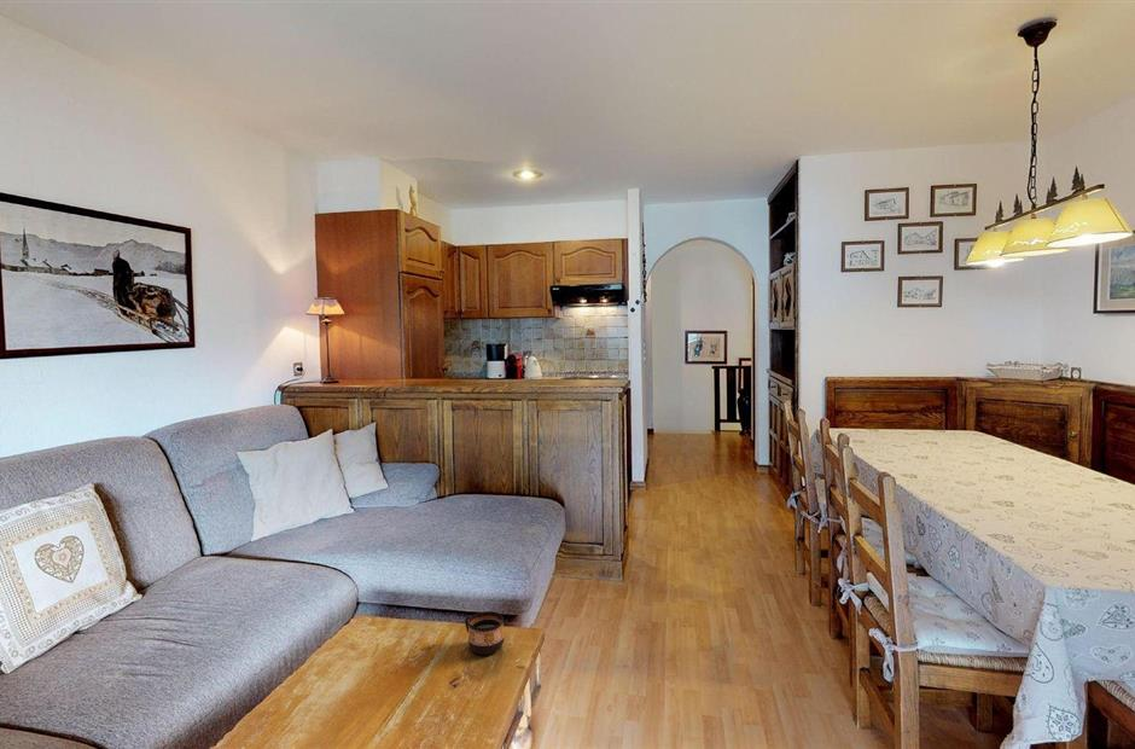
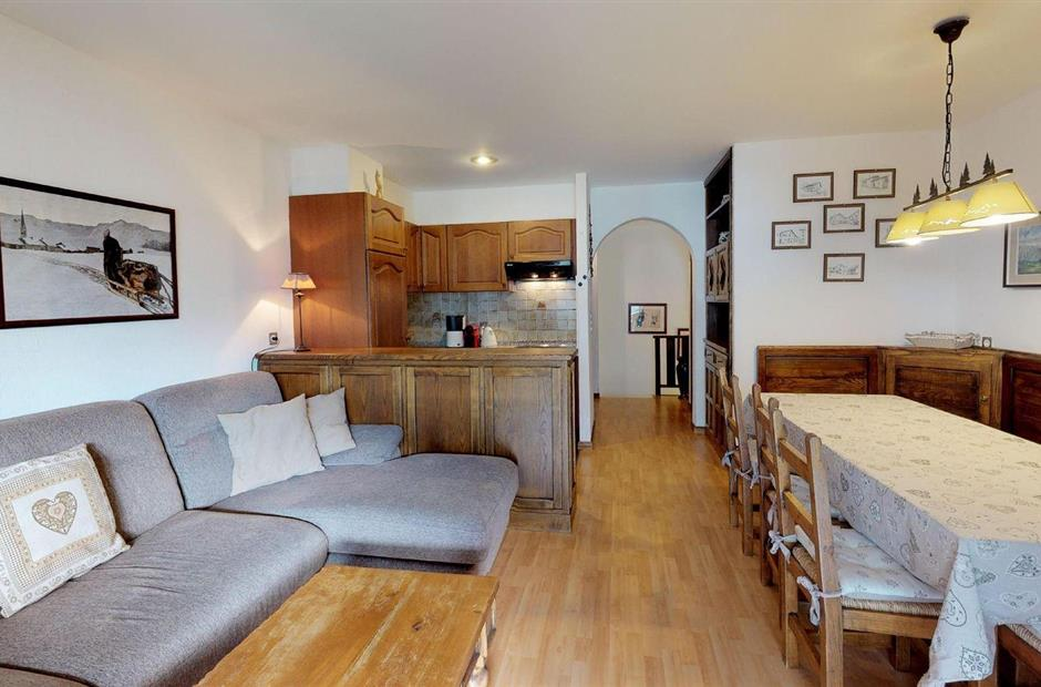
- cup [464,610,505,656]
